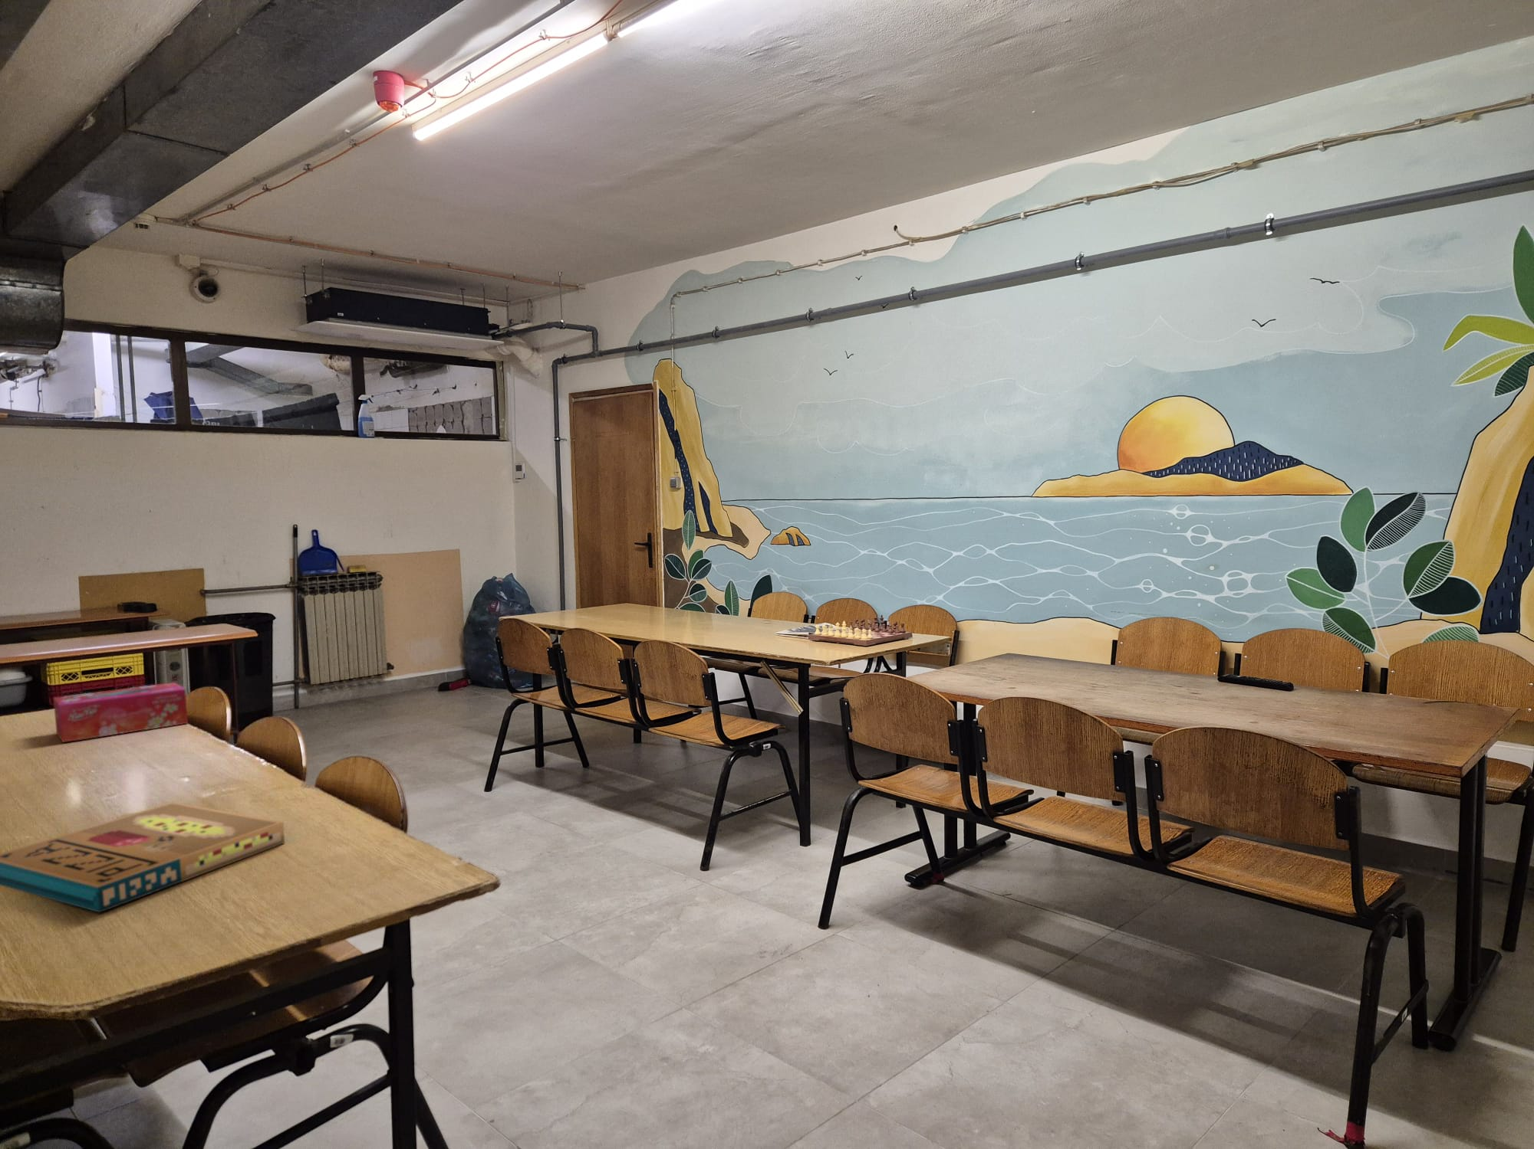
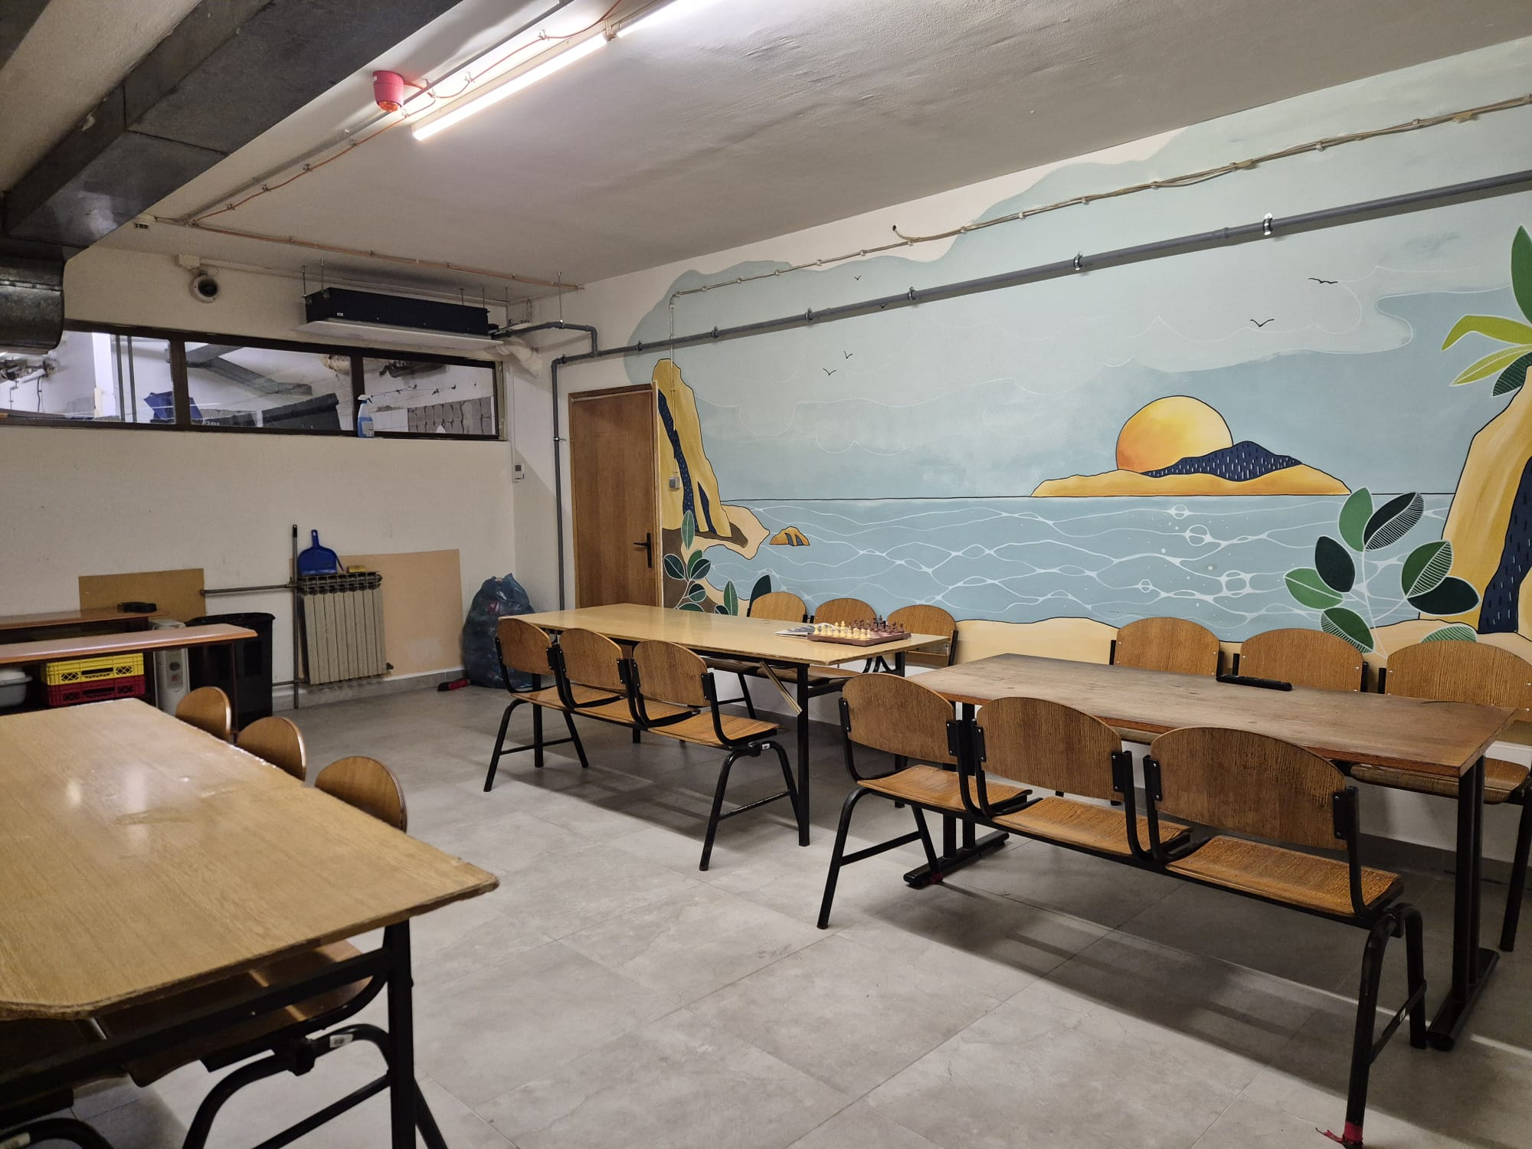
- tissue box [53,682,188,743]
- pizza box [0,801,285,914]
